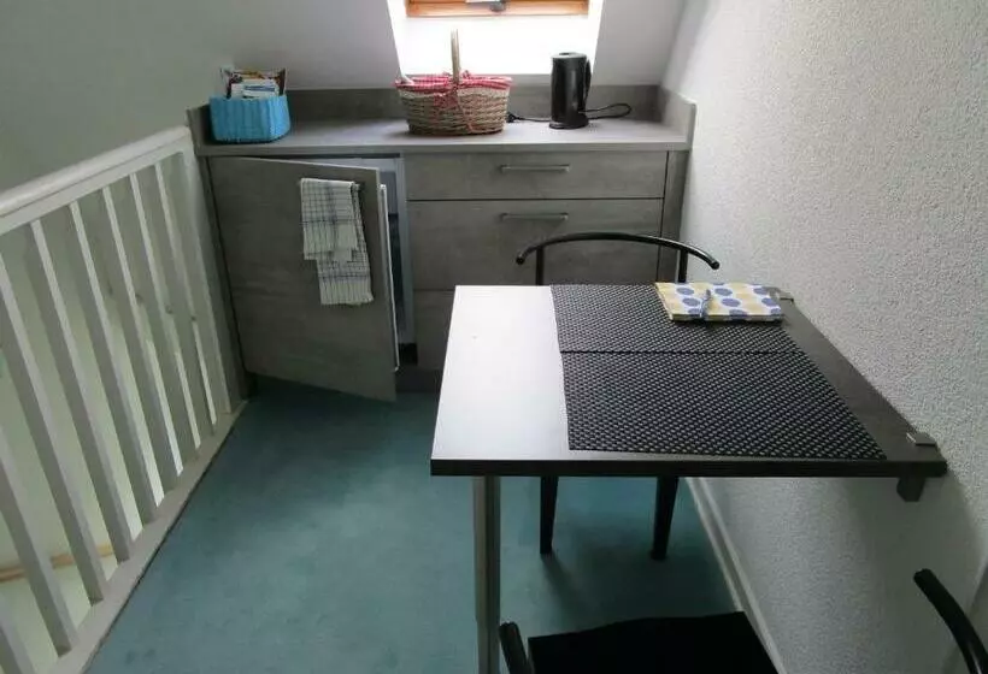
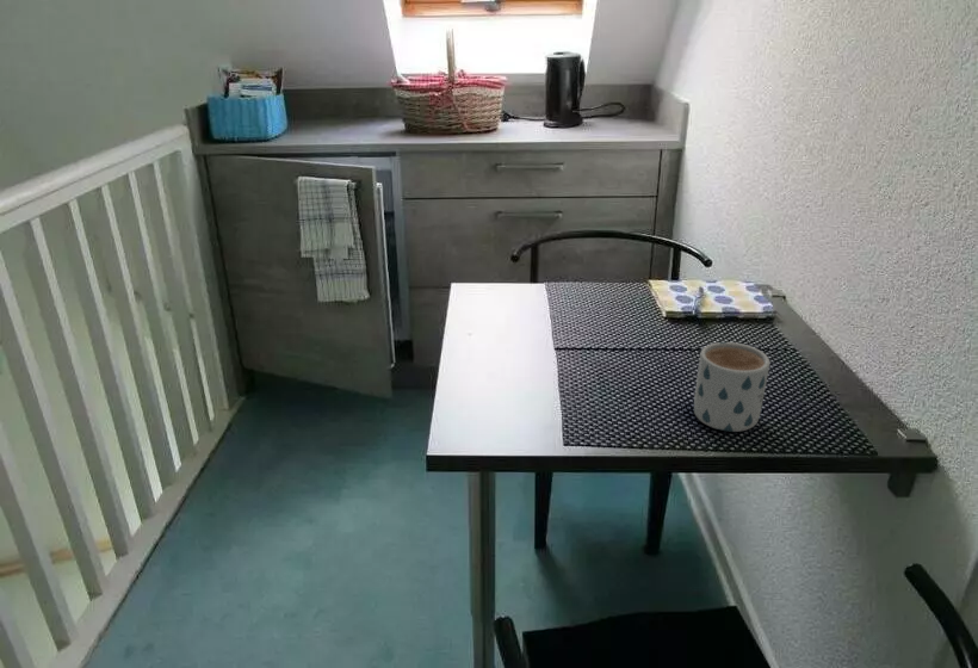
+ mug [693,341,770,433]
